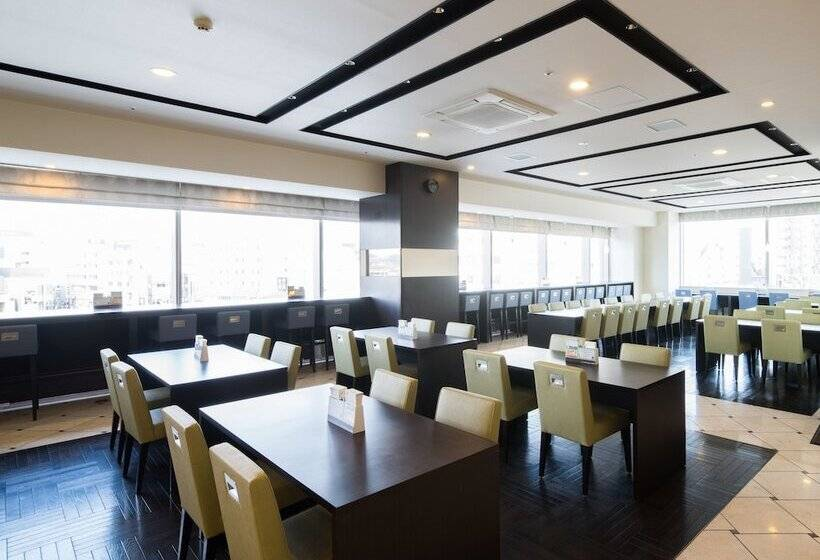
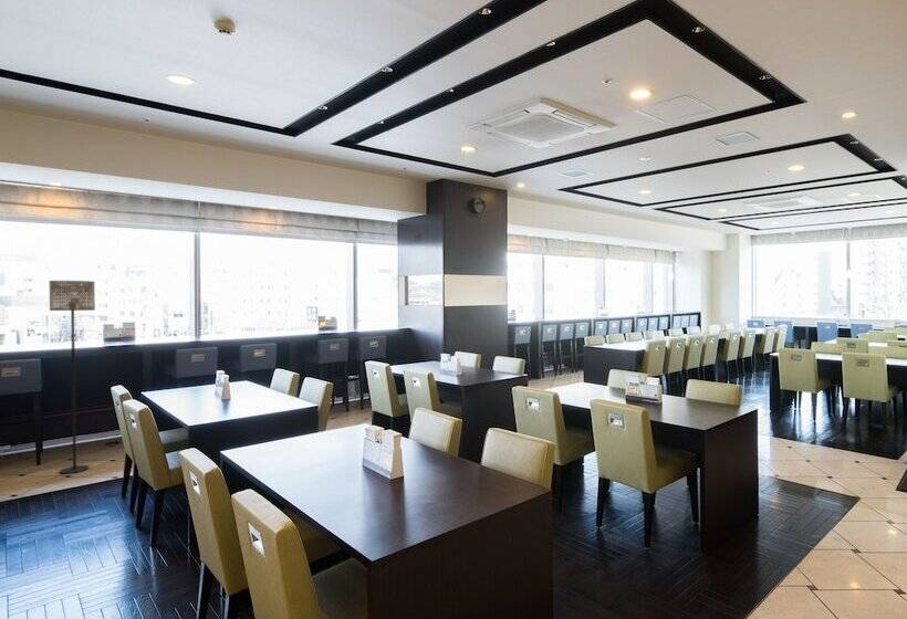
+ floor lamp [48,280,96,474]
